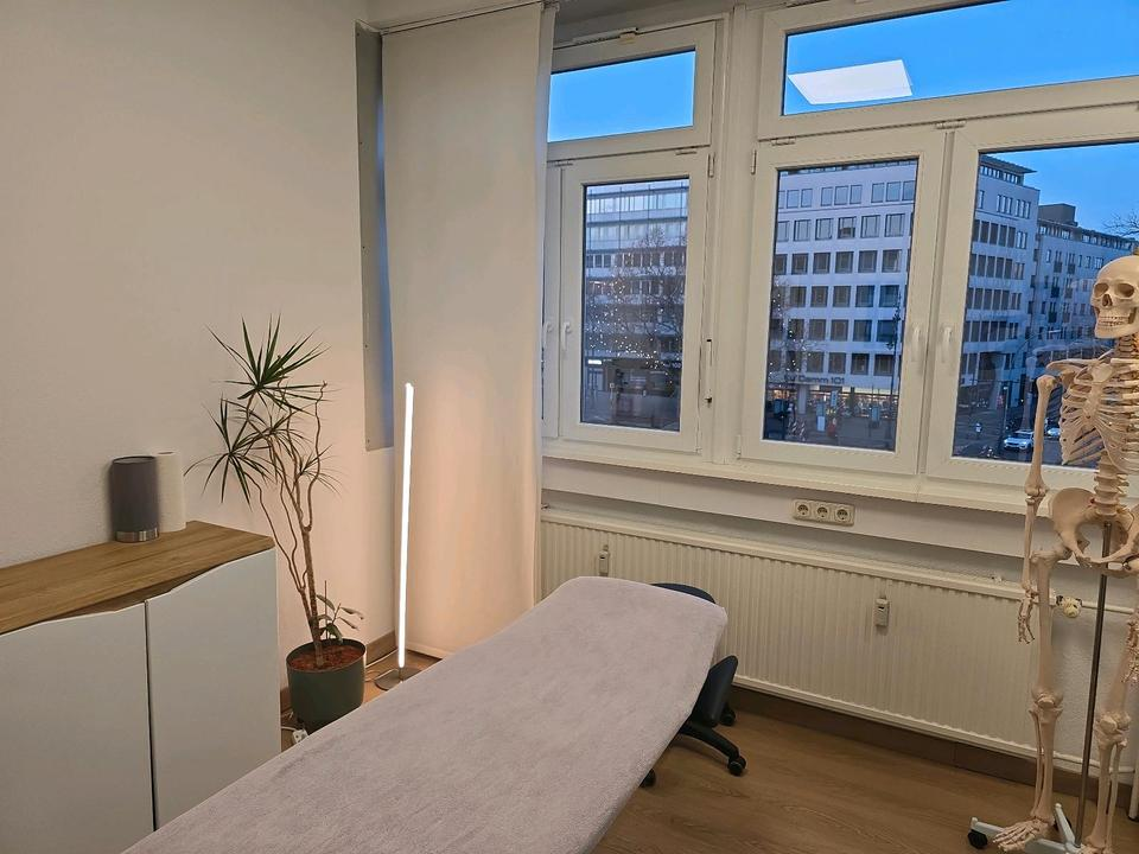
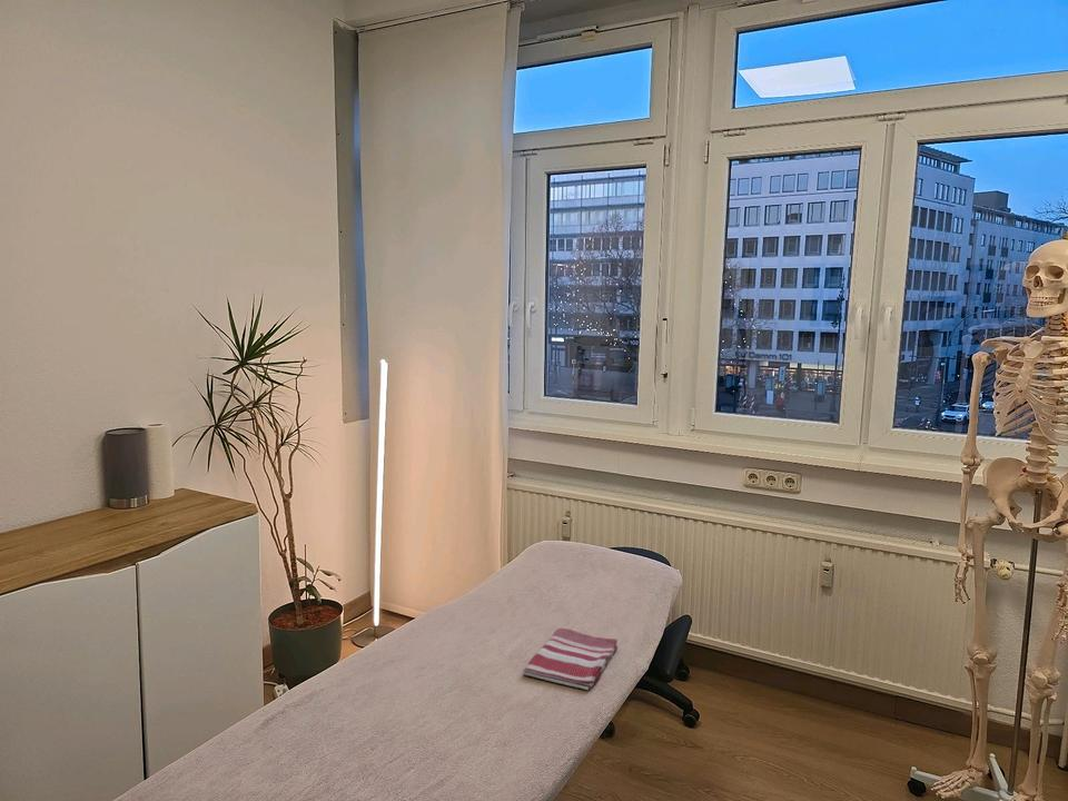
+ dish towel [522,627,619,692]
